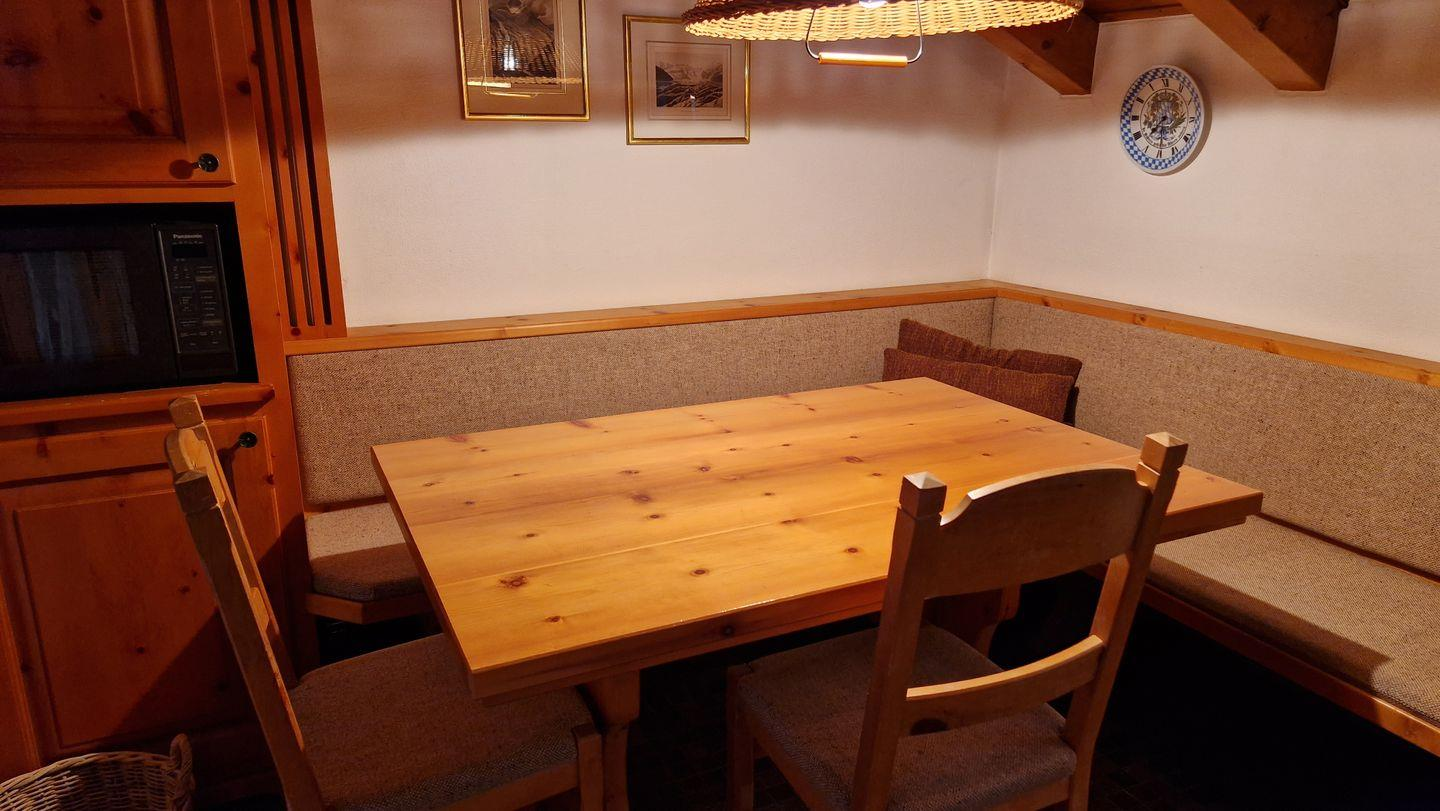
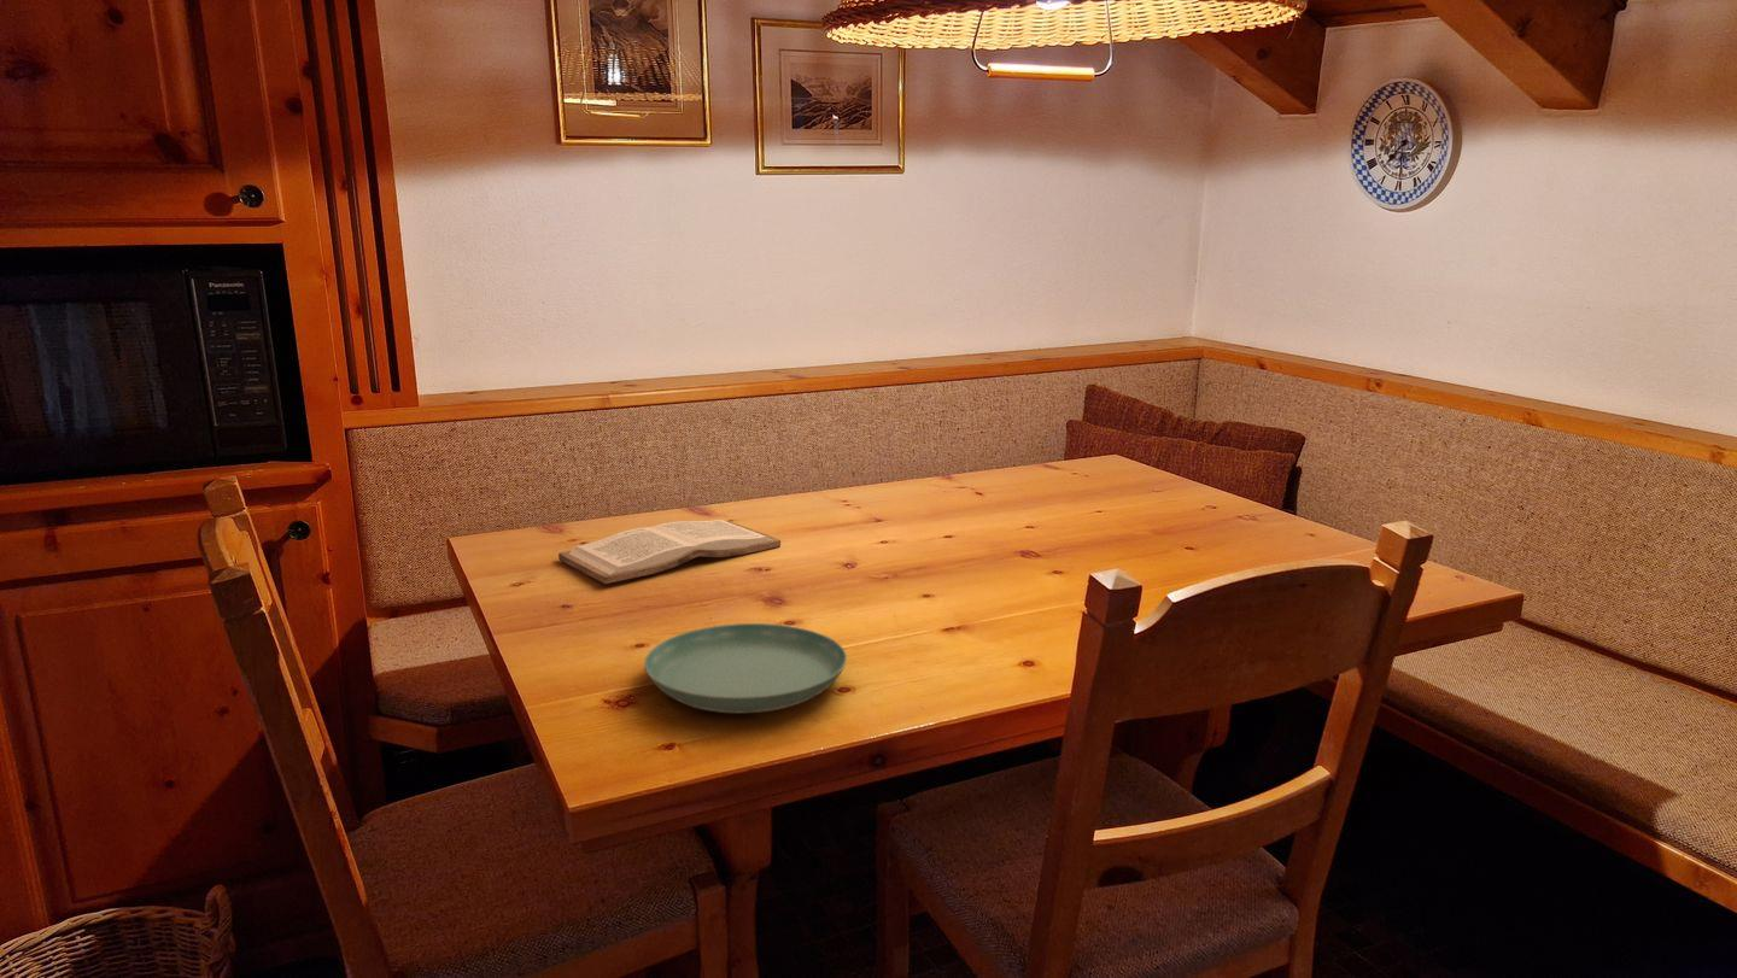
+ saucer [643,622,848,714]
+ book [557,519,782,585]
